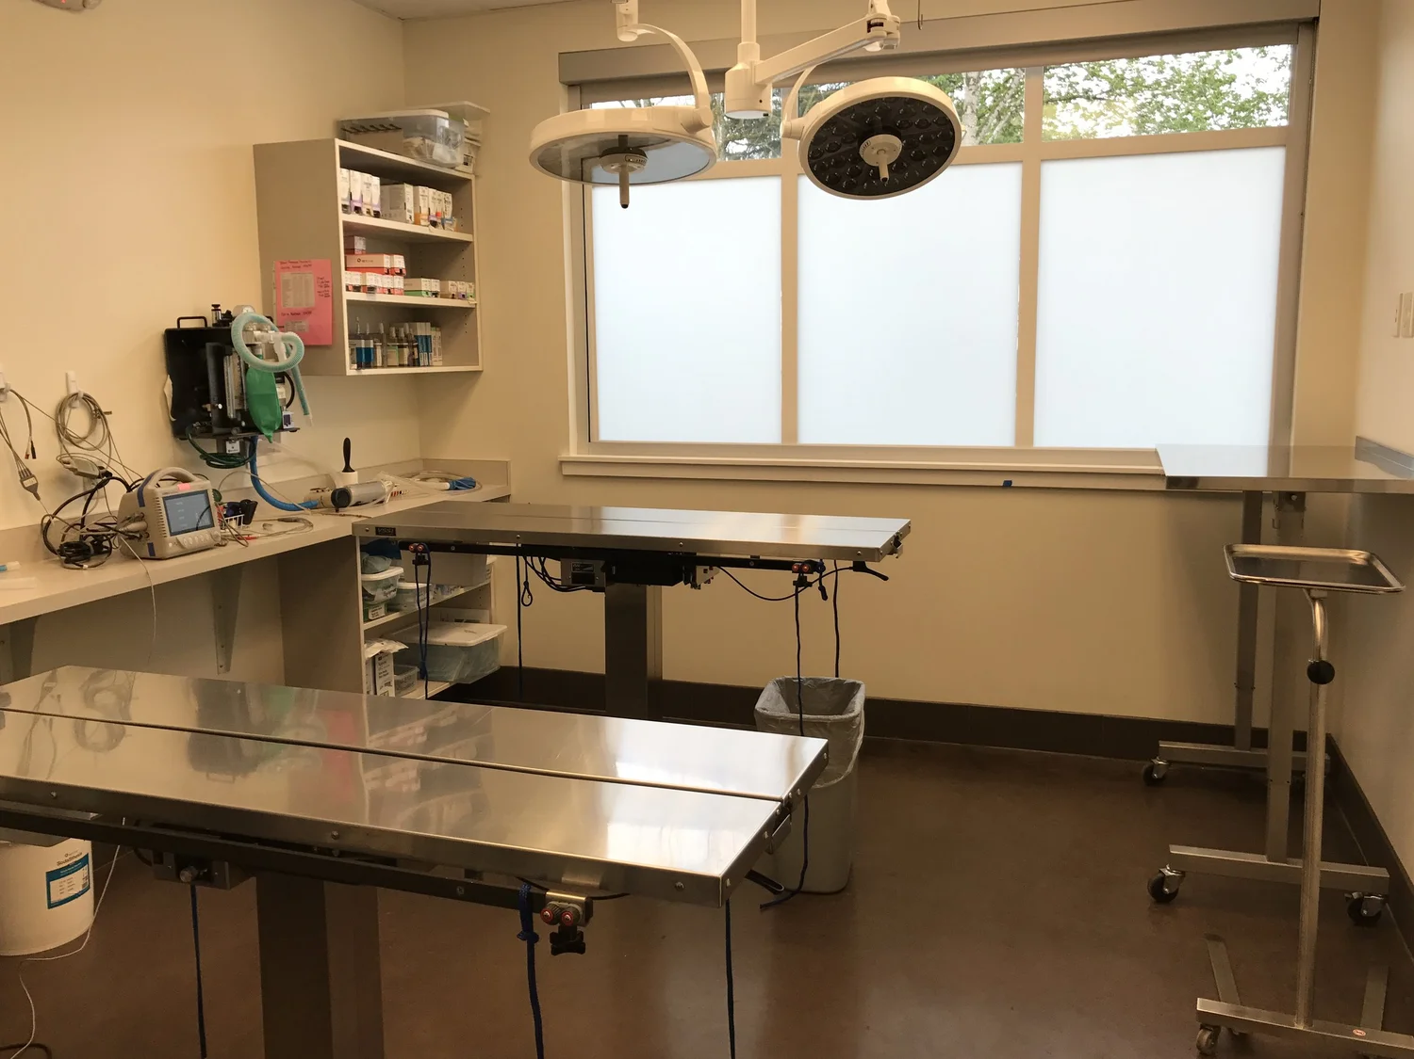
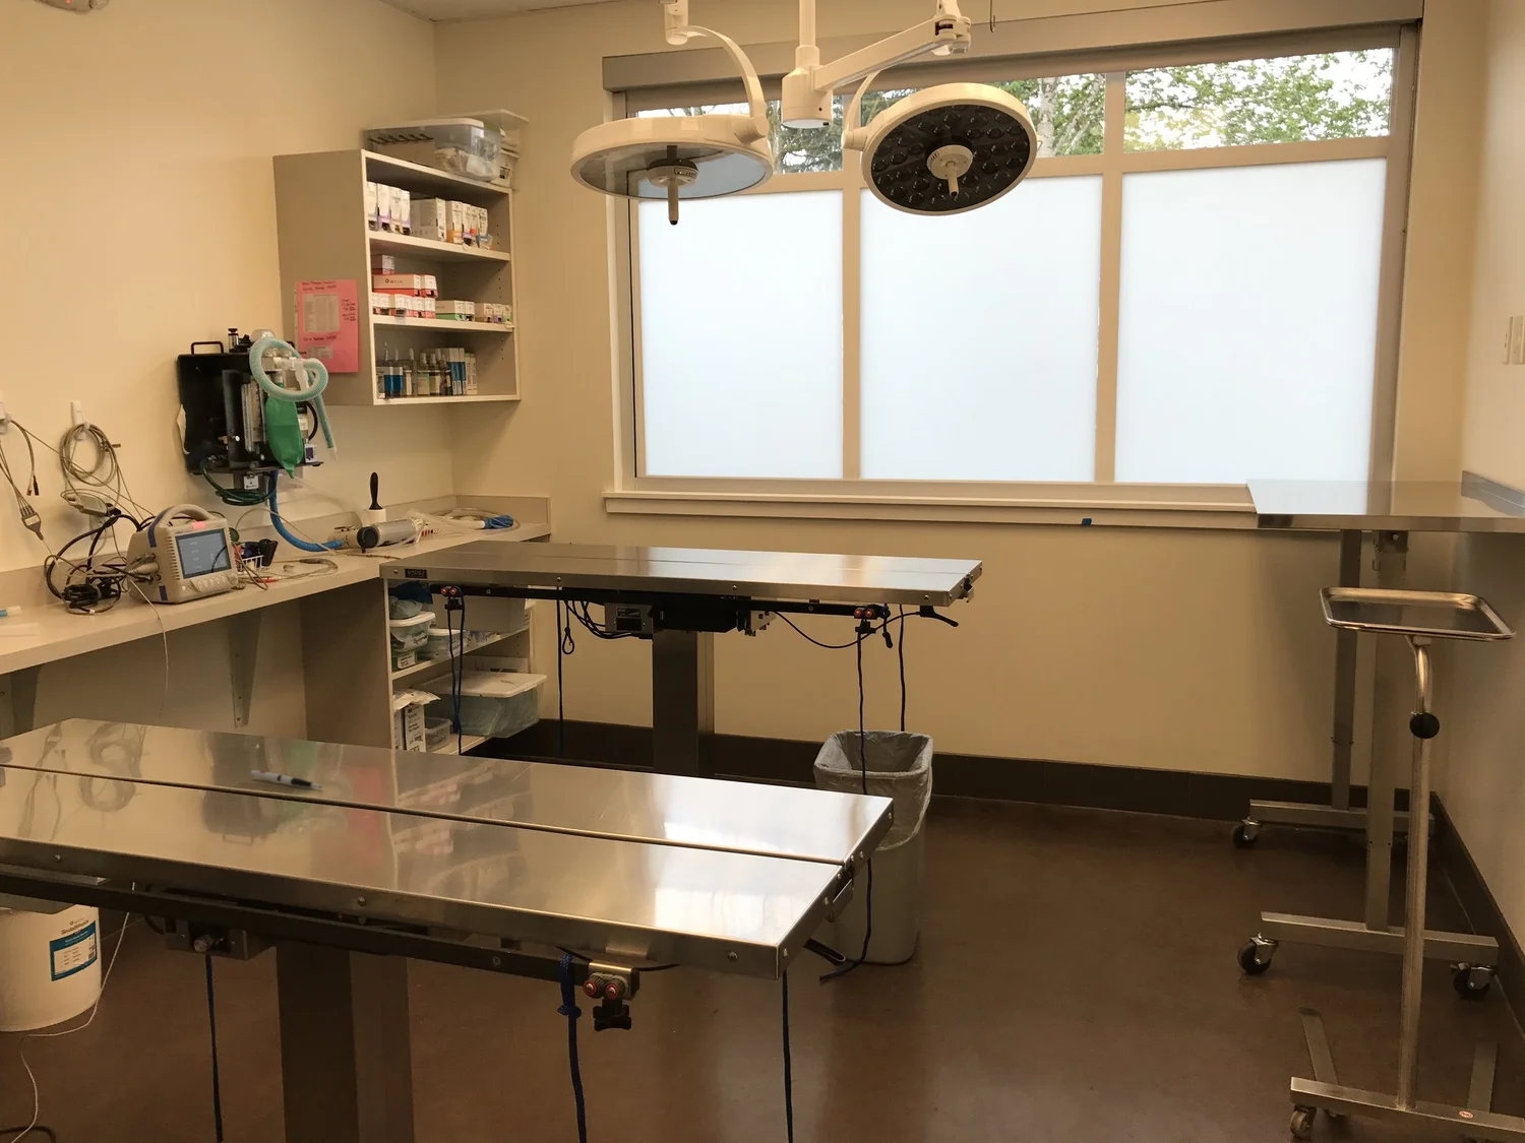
+ pen [250,770,323,790]
